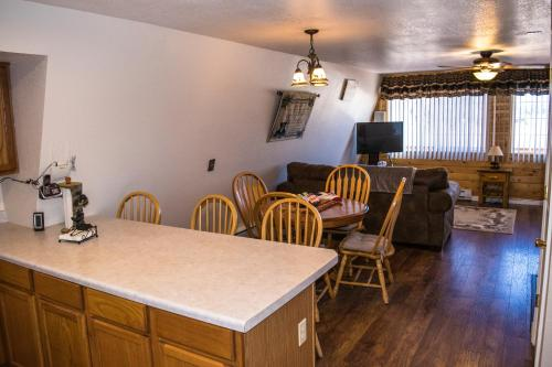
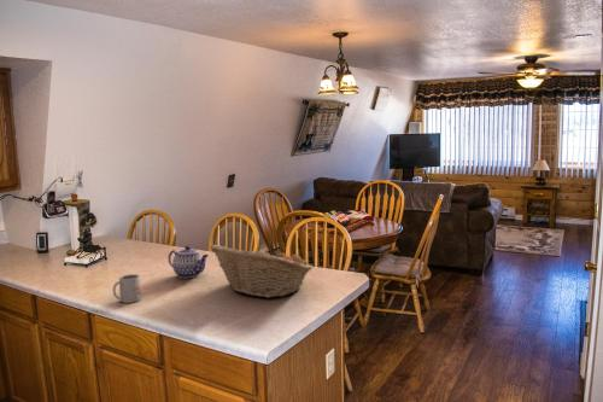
+ teapot [168,245,210,279]
+ mug [112,273,142,304]
+ fruit basket [209,244,314,299]
